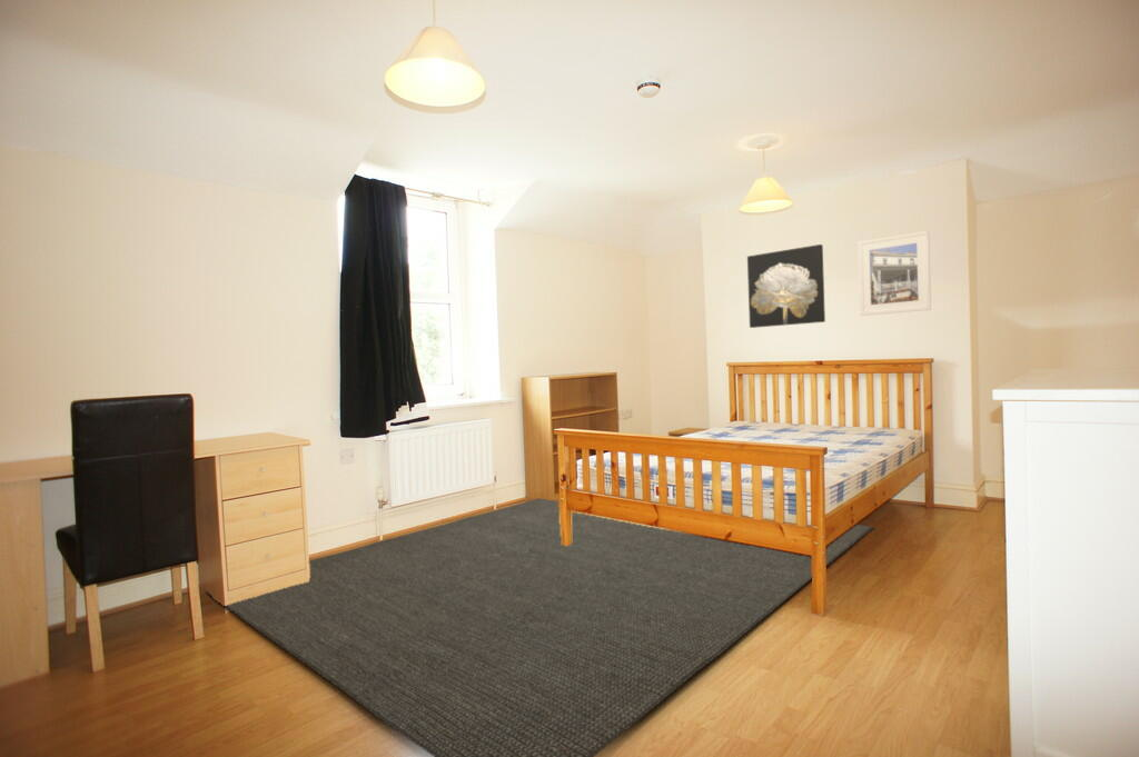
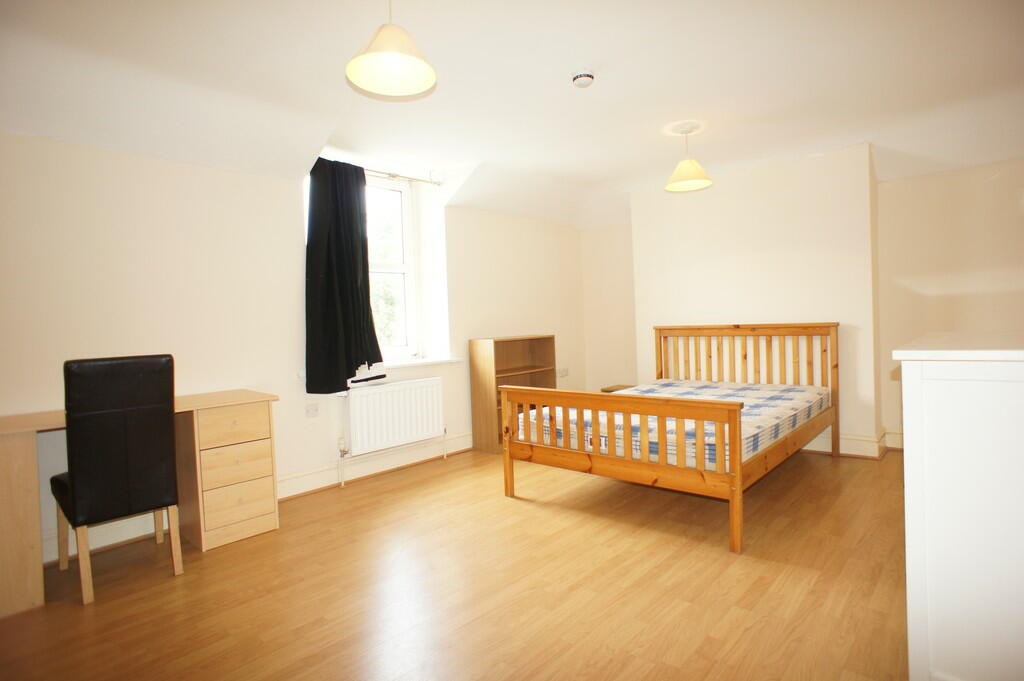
- wall art [746,243,826,329]
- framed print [858,230,932,317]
- rug [204,497,875,757]
